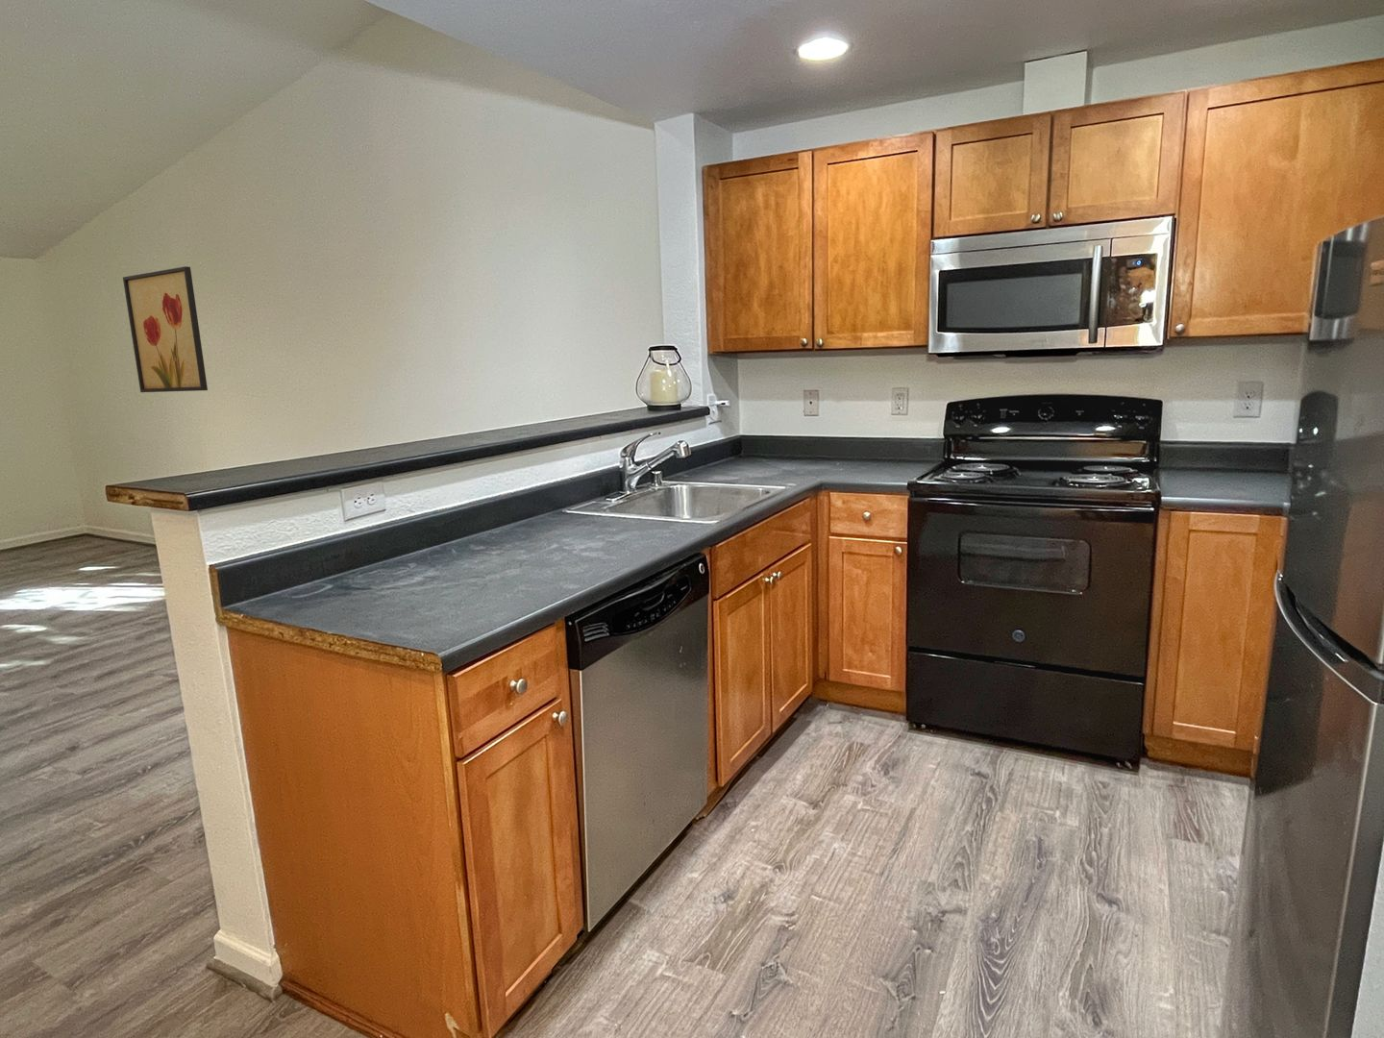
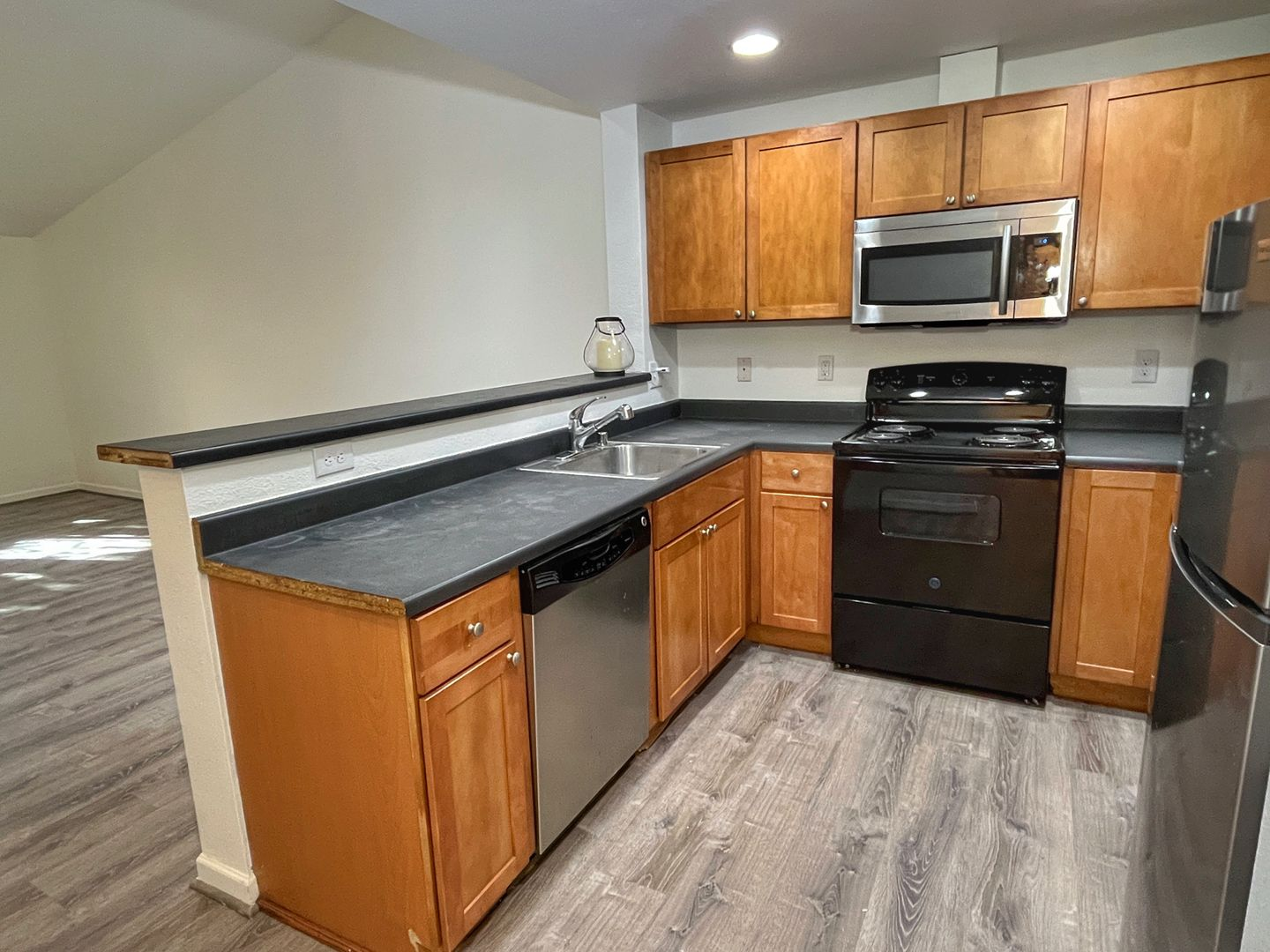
- wall art [122,265,208,394]
